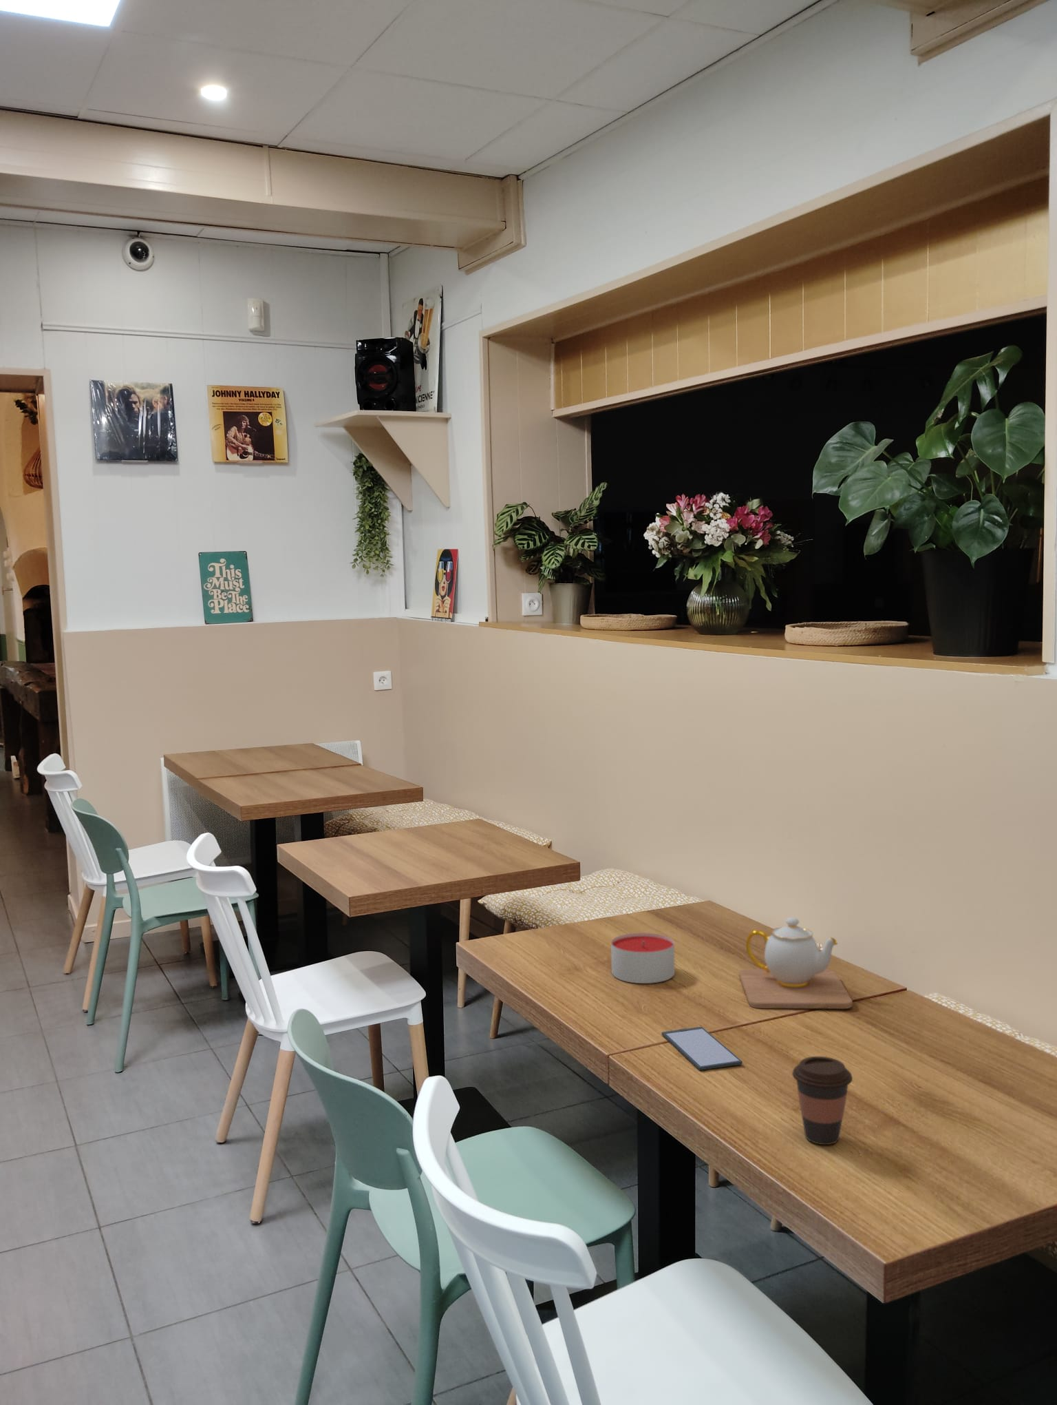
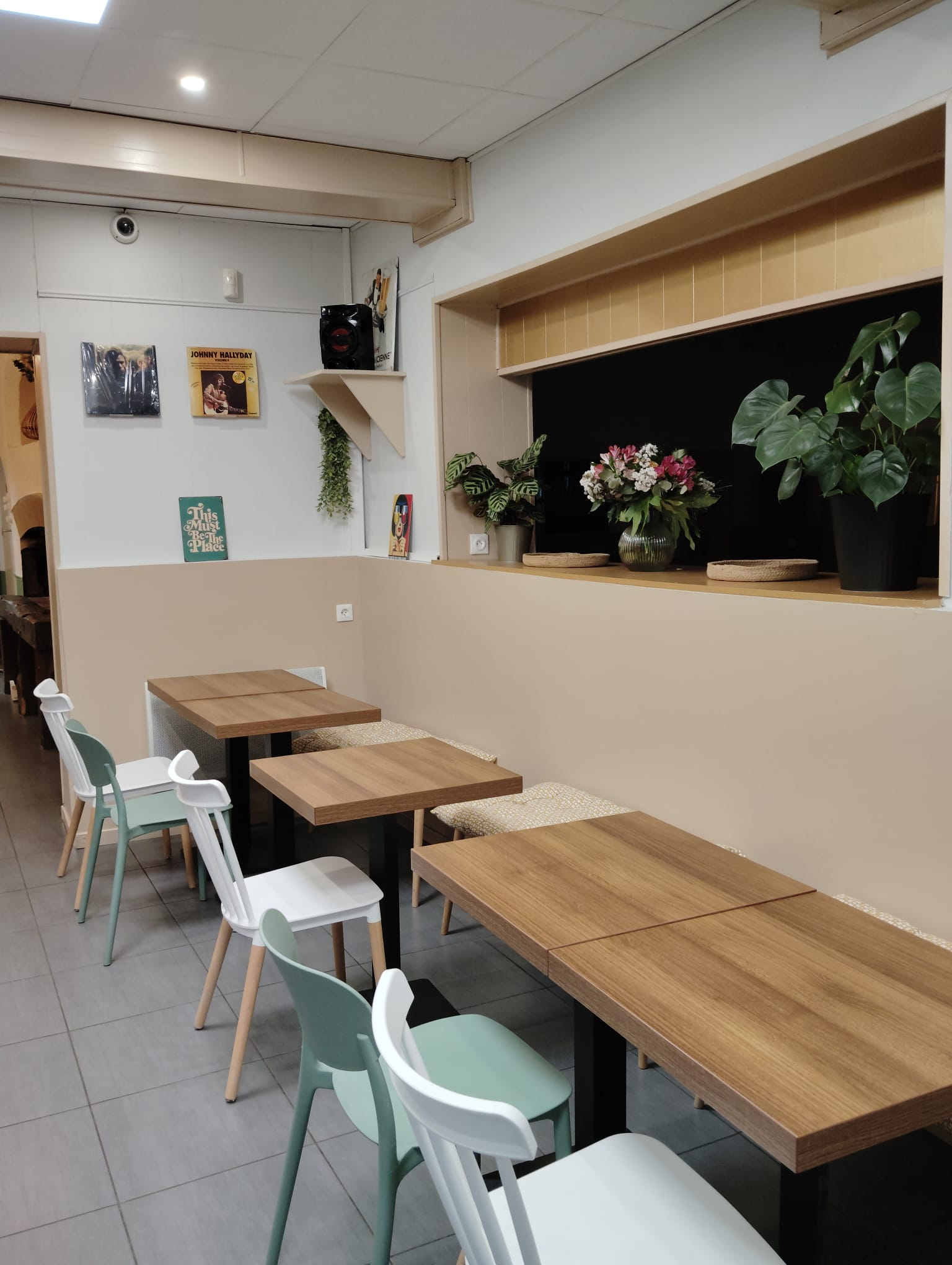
- teapot [738,916,854,1010]
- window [662,1026,743,1071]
- coffee cup [792,1056,854,1145]
- candle [611,932,675,984]
